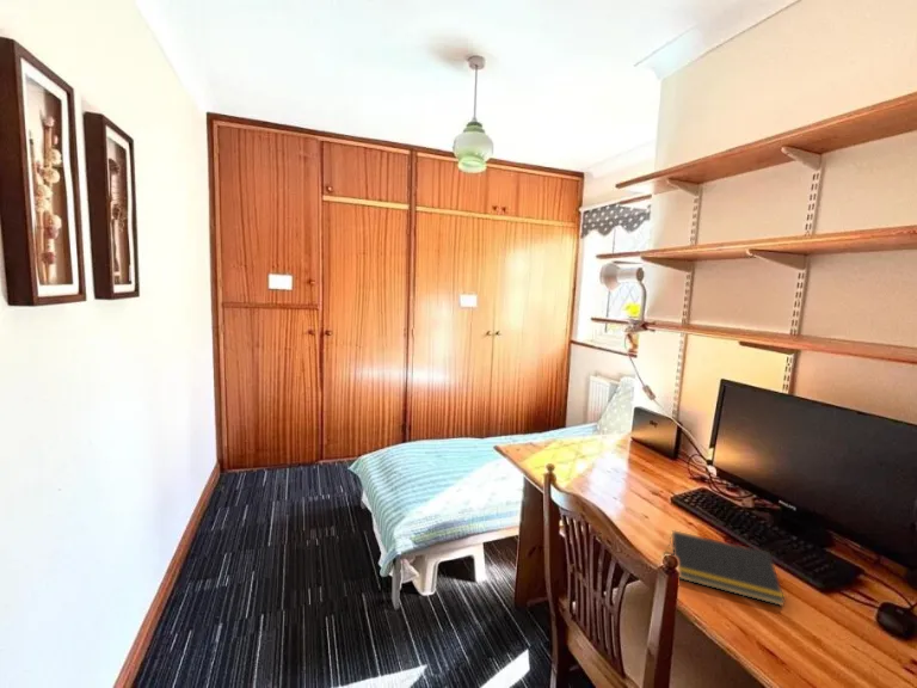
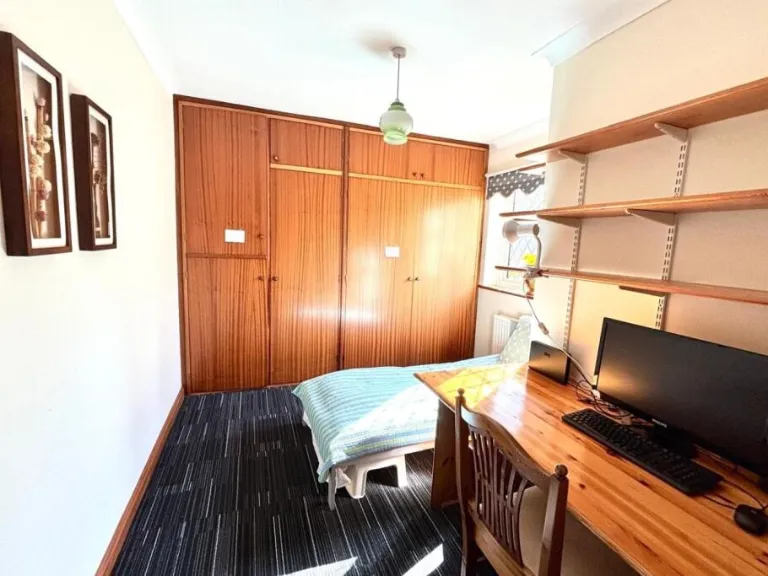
- notepad [667,529,786,607]
